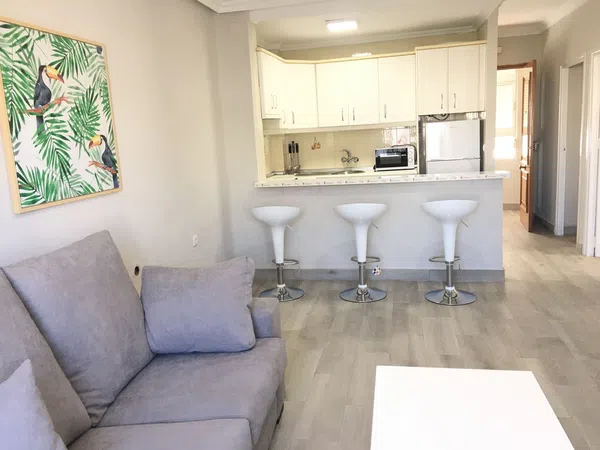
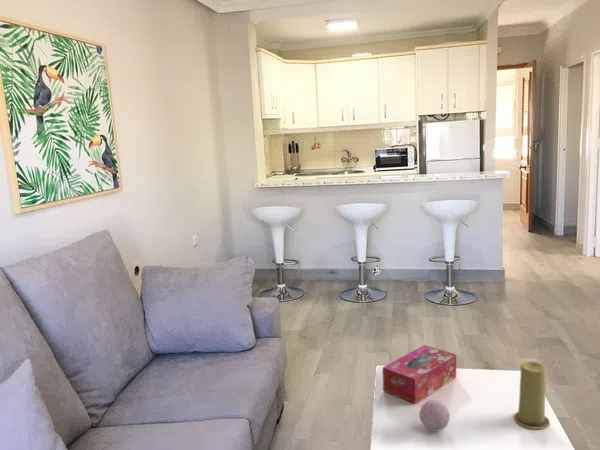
+ candle [513,361,551,430]
+ tissue box [382,344,457,405]
+ decorative ball [418,399,451,432]
